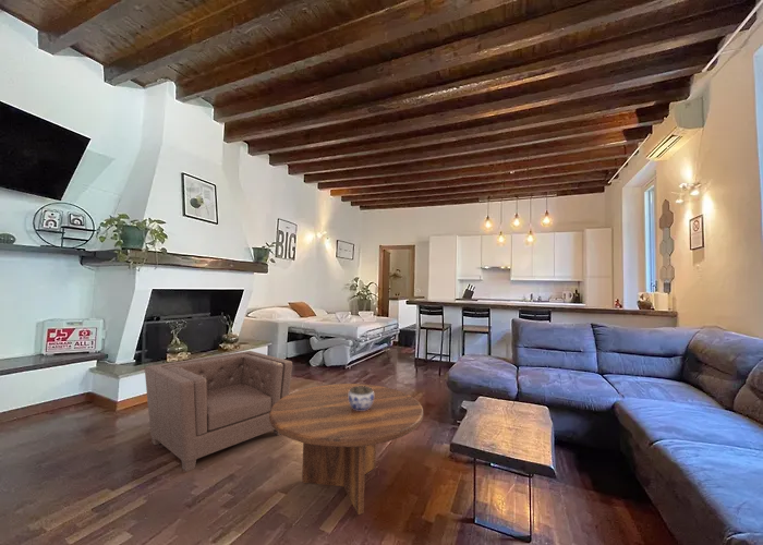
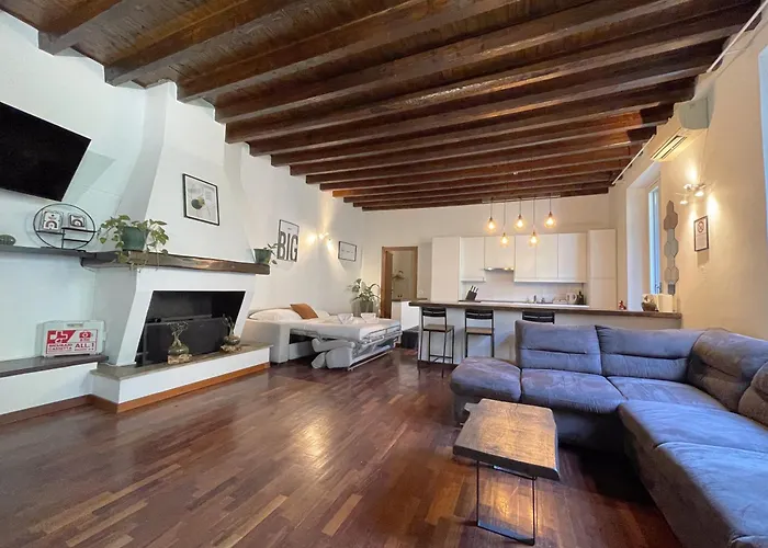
- jar [349,386,374,411]
- armchair [144,350,293,473]
- coffee table [269,383,424,516]
